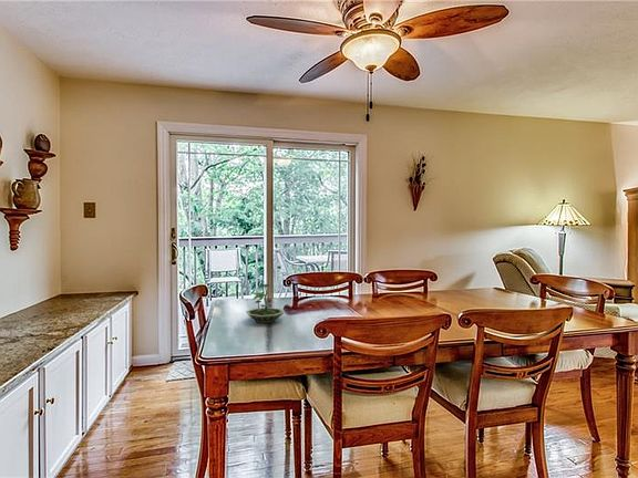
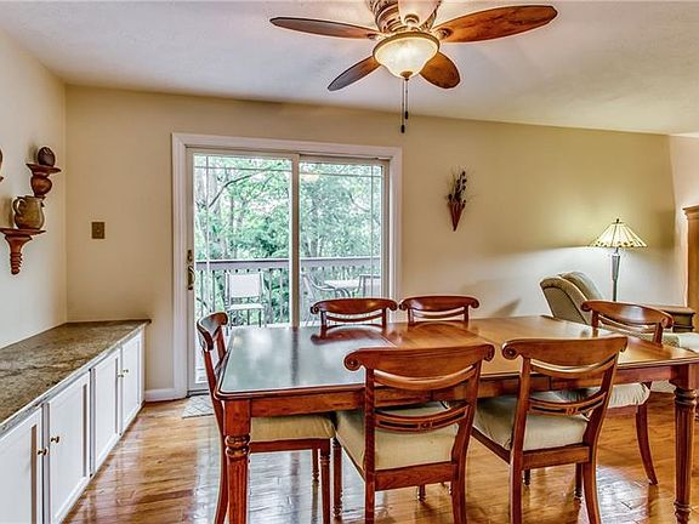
- terrarium [245,282,286,324]
